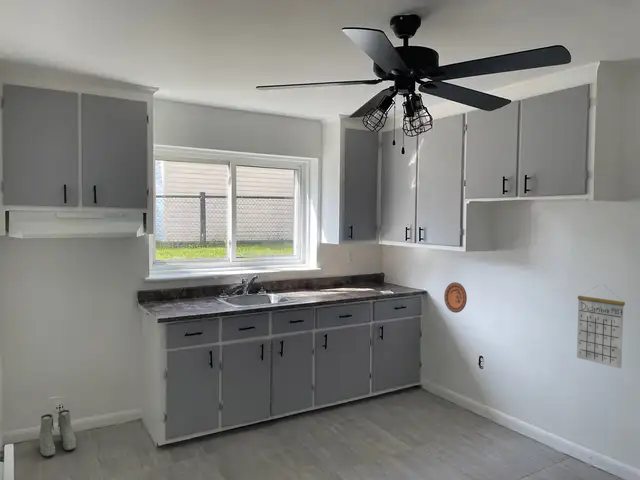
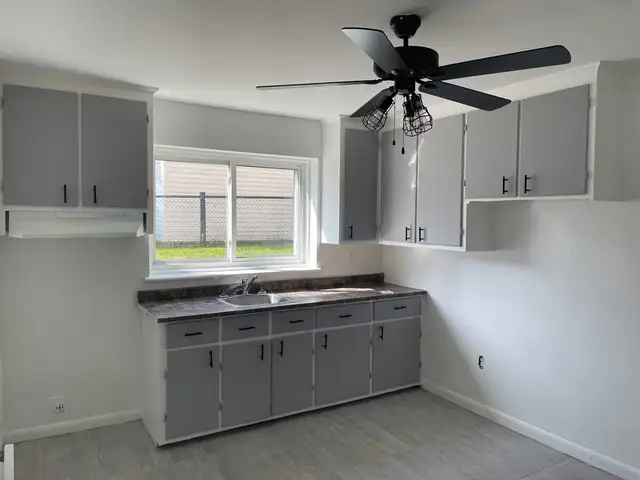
- boots [38,409,77,458]
- calendar [576,285,626,369]
- decorative plate [443,281,468,314]
